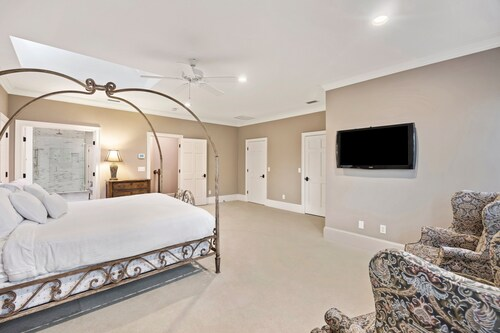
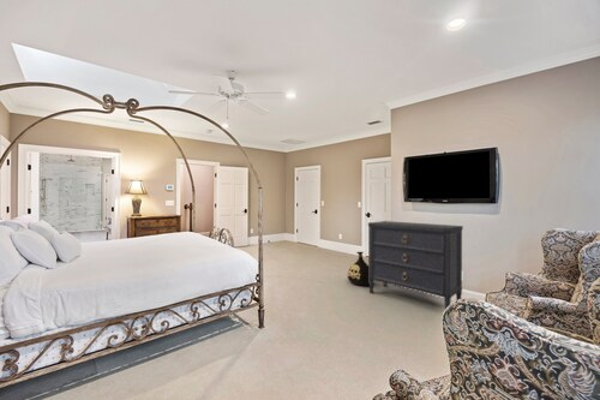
+ bag [347,251,370,287]
+ dresser [367,220,464,310]
